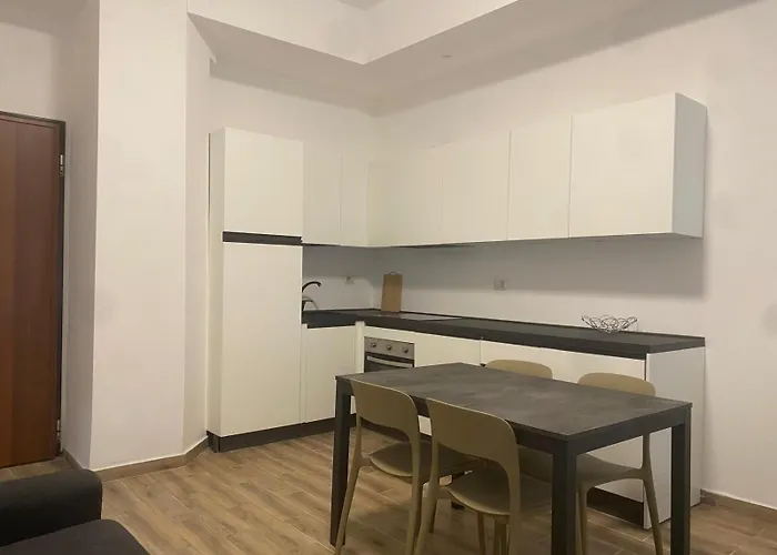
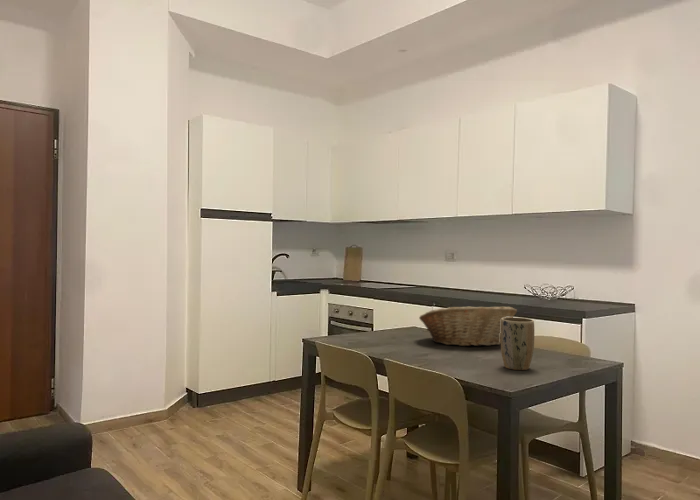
+ fruit basket [418,306,518,348]
+ plant pot [500,316,535,371]
